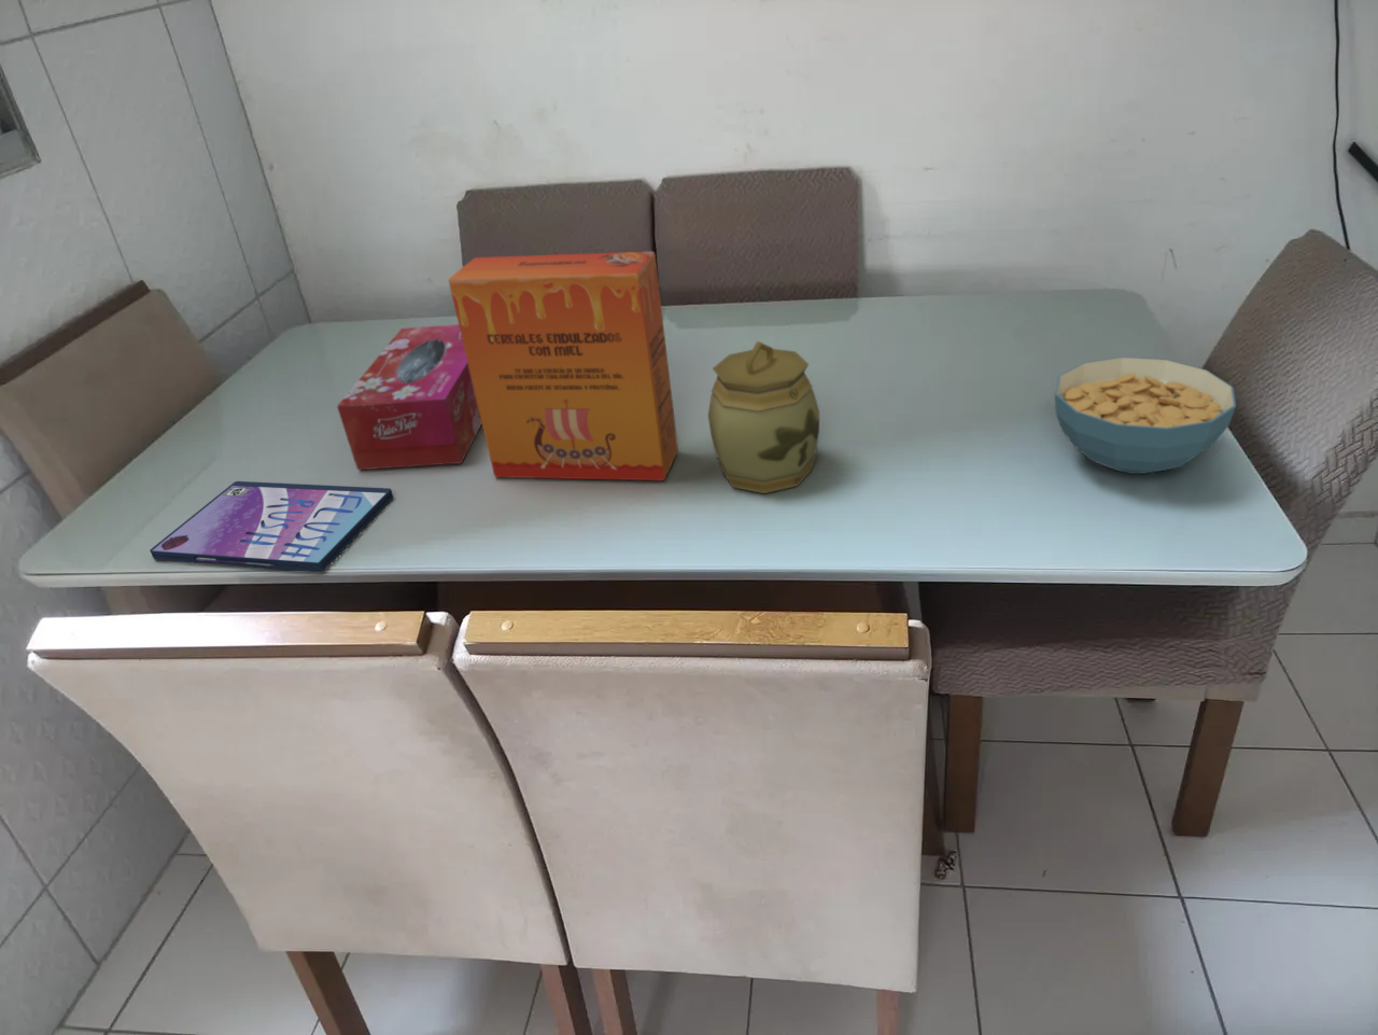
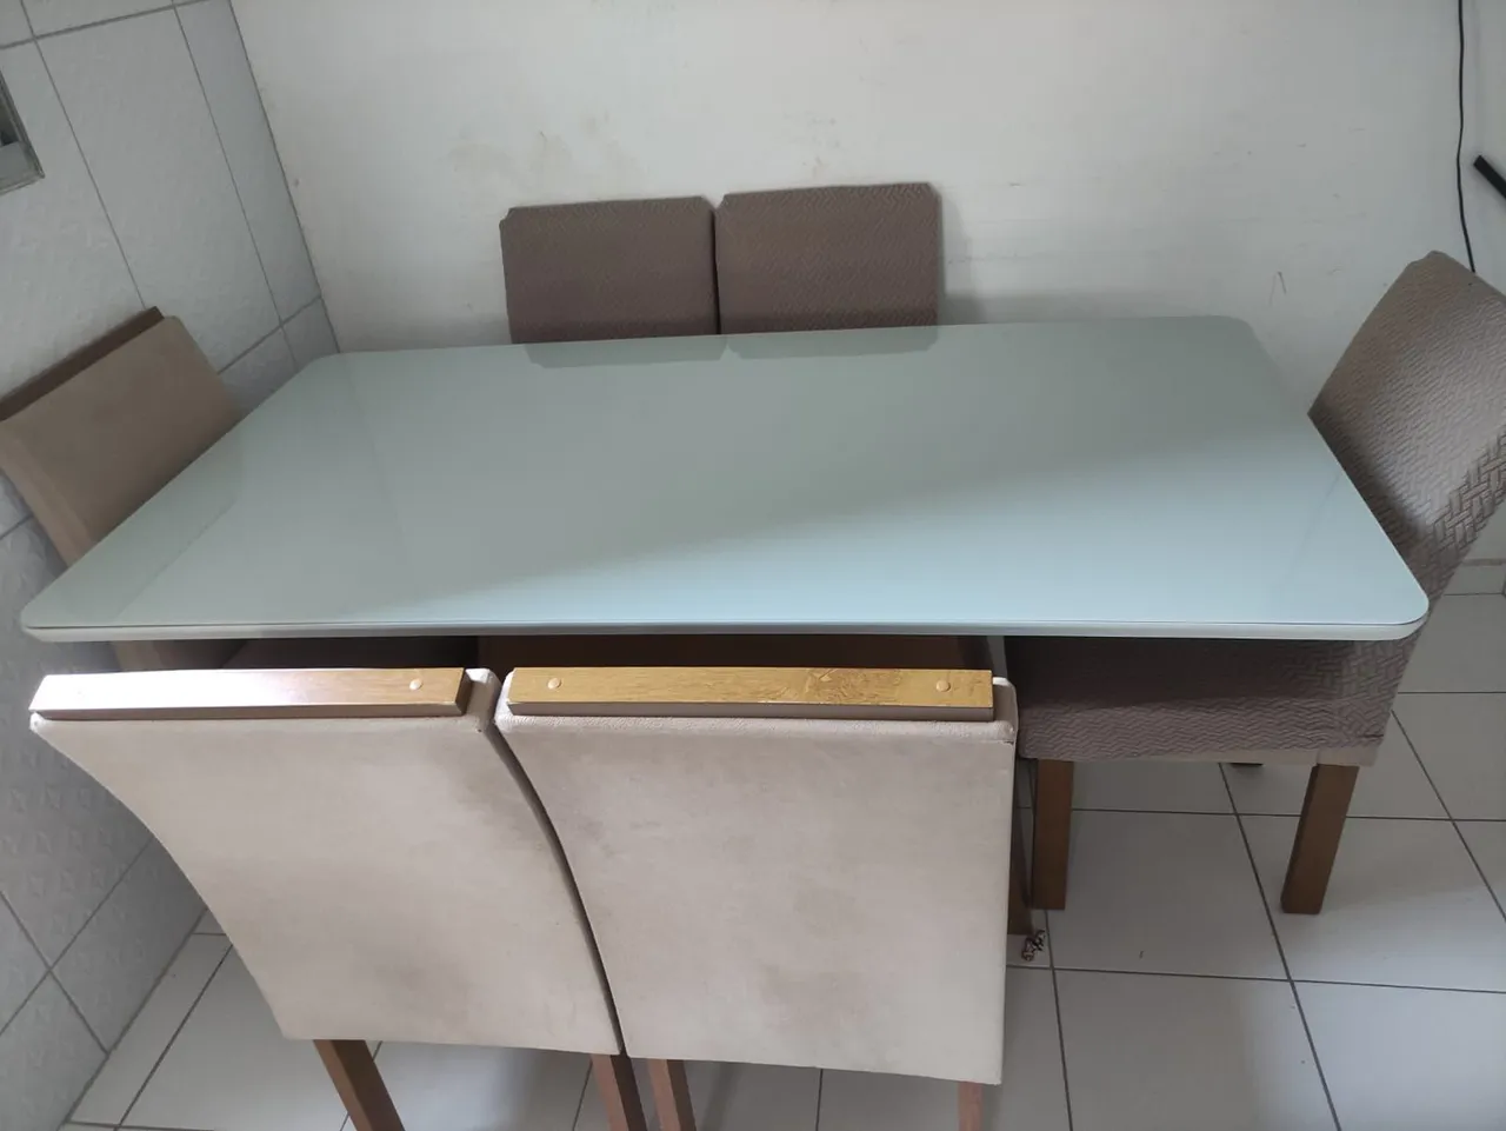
- cereal box [448,250,679,482]
- jar [707,340,820,495]
- video game case [149,481,394,573]
- cereal bowl [1054,357,1237,475]
- tissue box [336,323,483,471]
